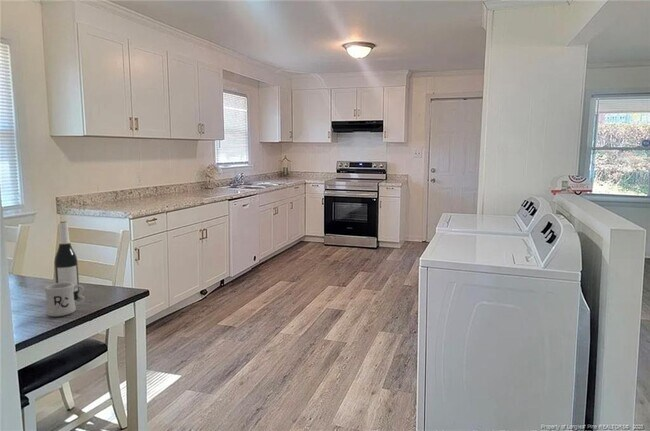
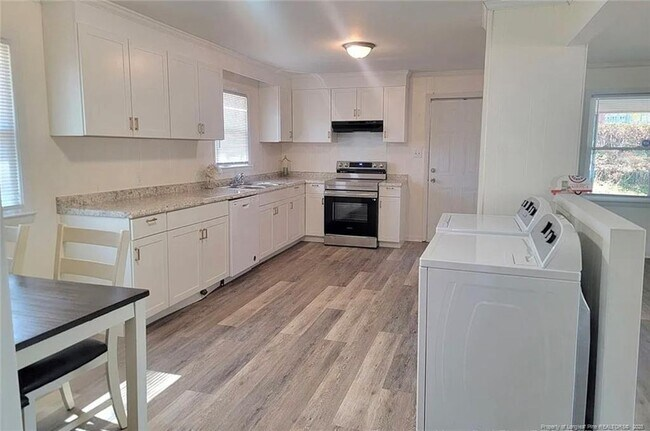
- mug [44,282,86,317]
- wine bottle [53,220,80,300]
